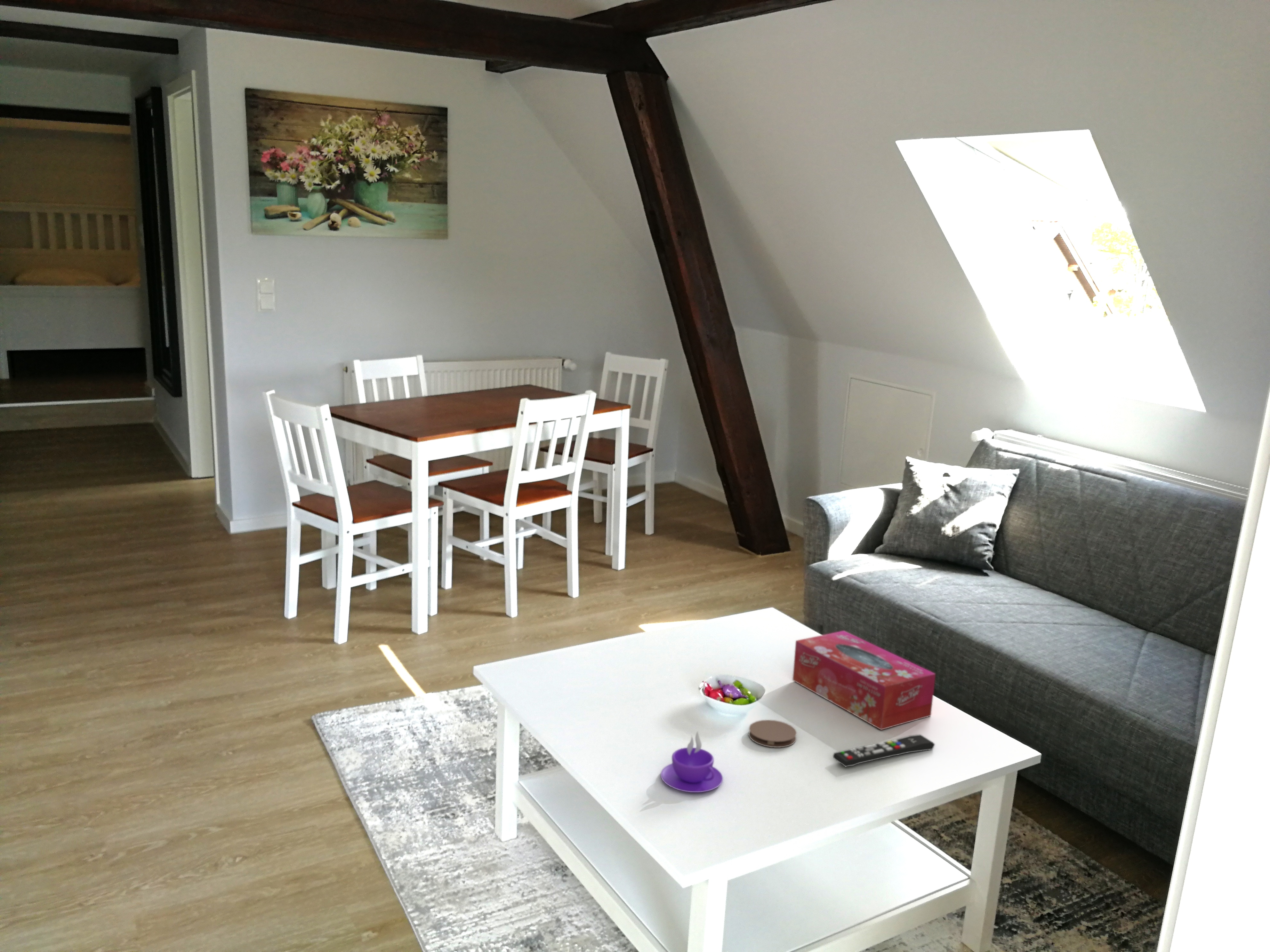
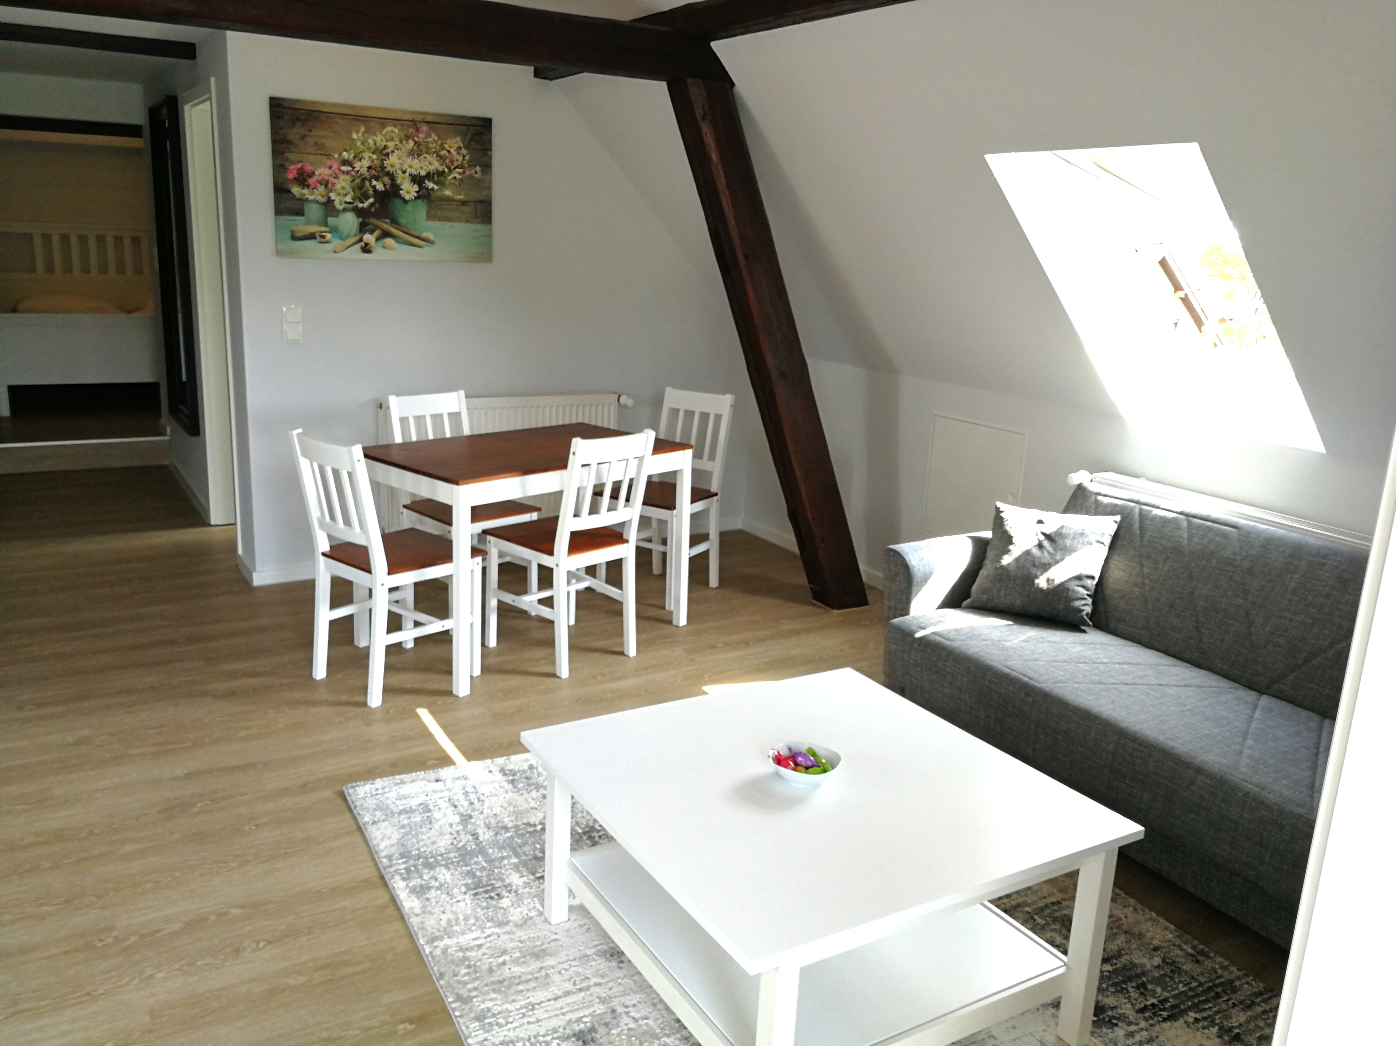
- coaster [748,719,797,748]
- coffee cup [660,731,723,793]
- tissue box [792,630,936,730]
- remote control [832,734,935,767]
